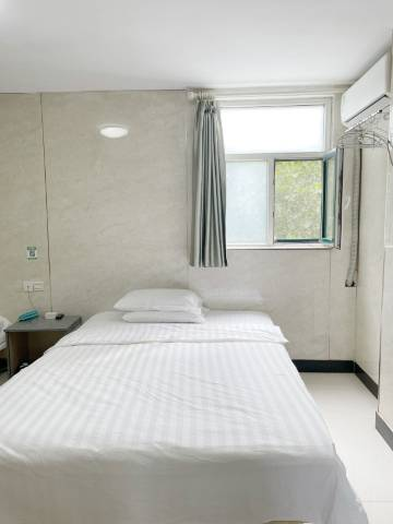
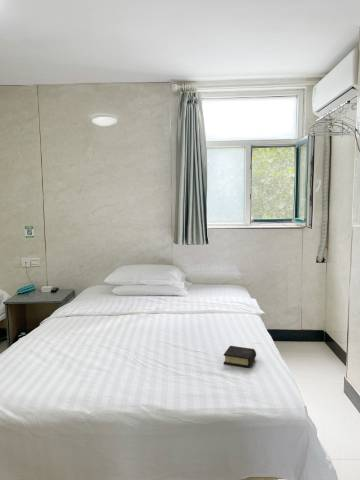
+ book [223,345,257,369]
